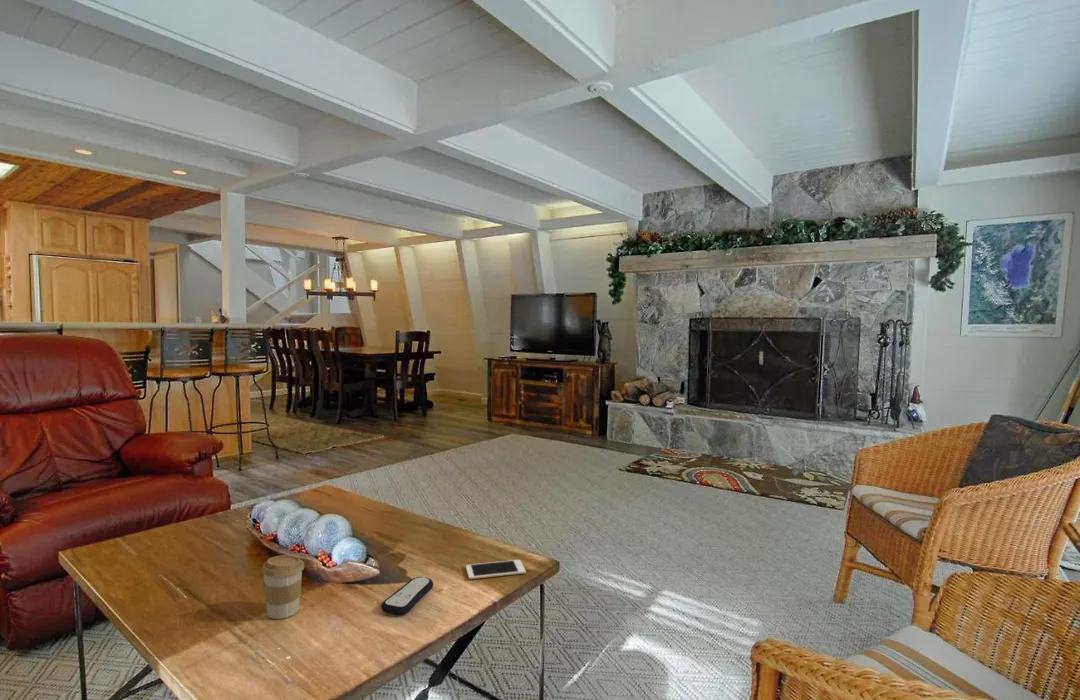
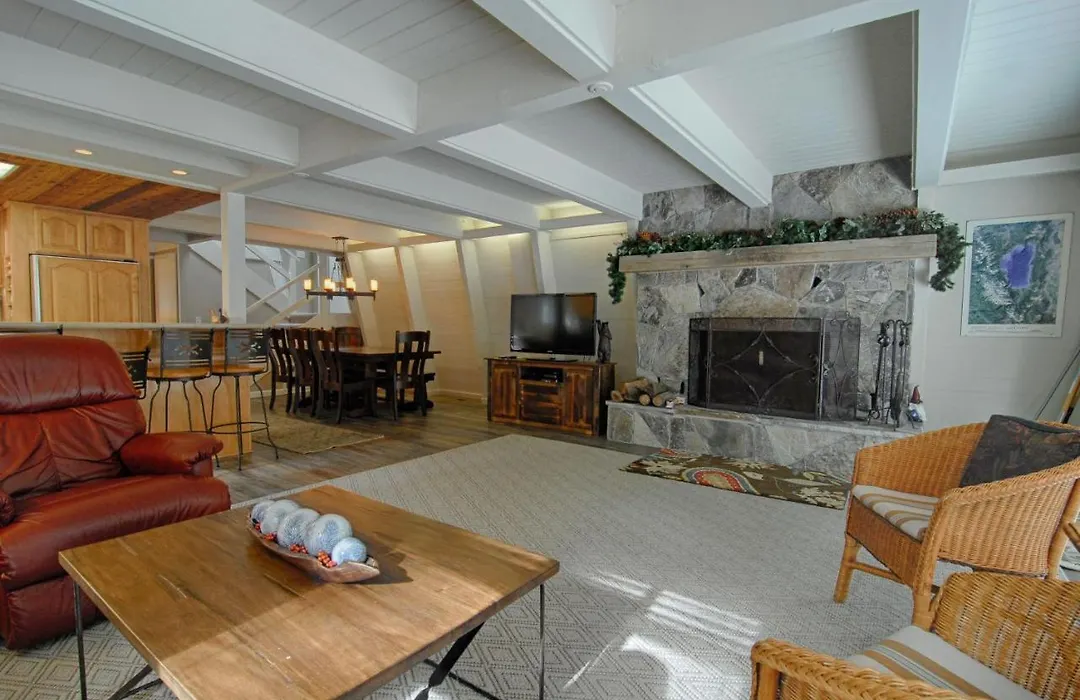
- remote control [380,576,434,616]
- cell phone [465,559,527,580]
- coffee cup [261,554,305,620]
